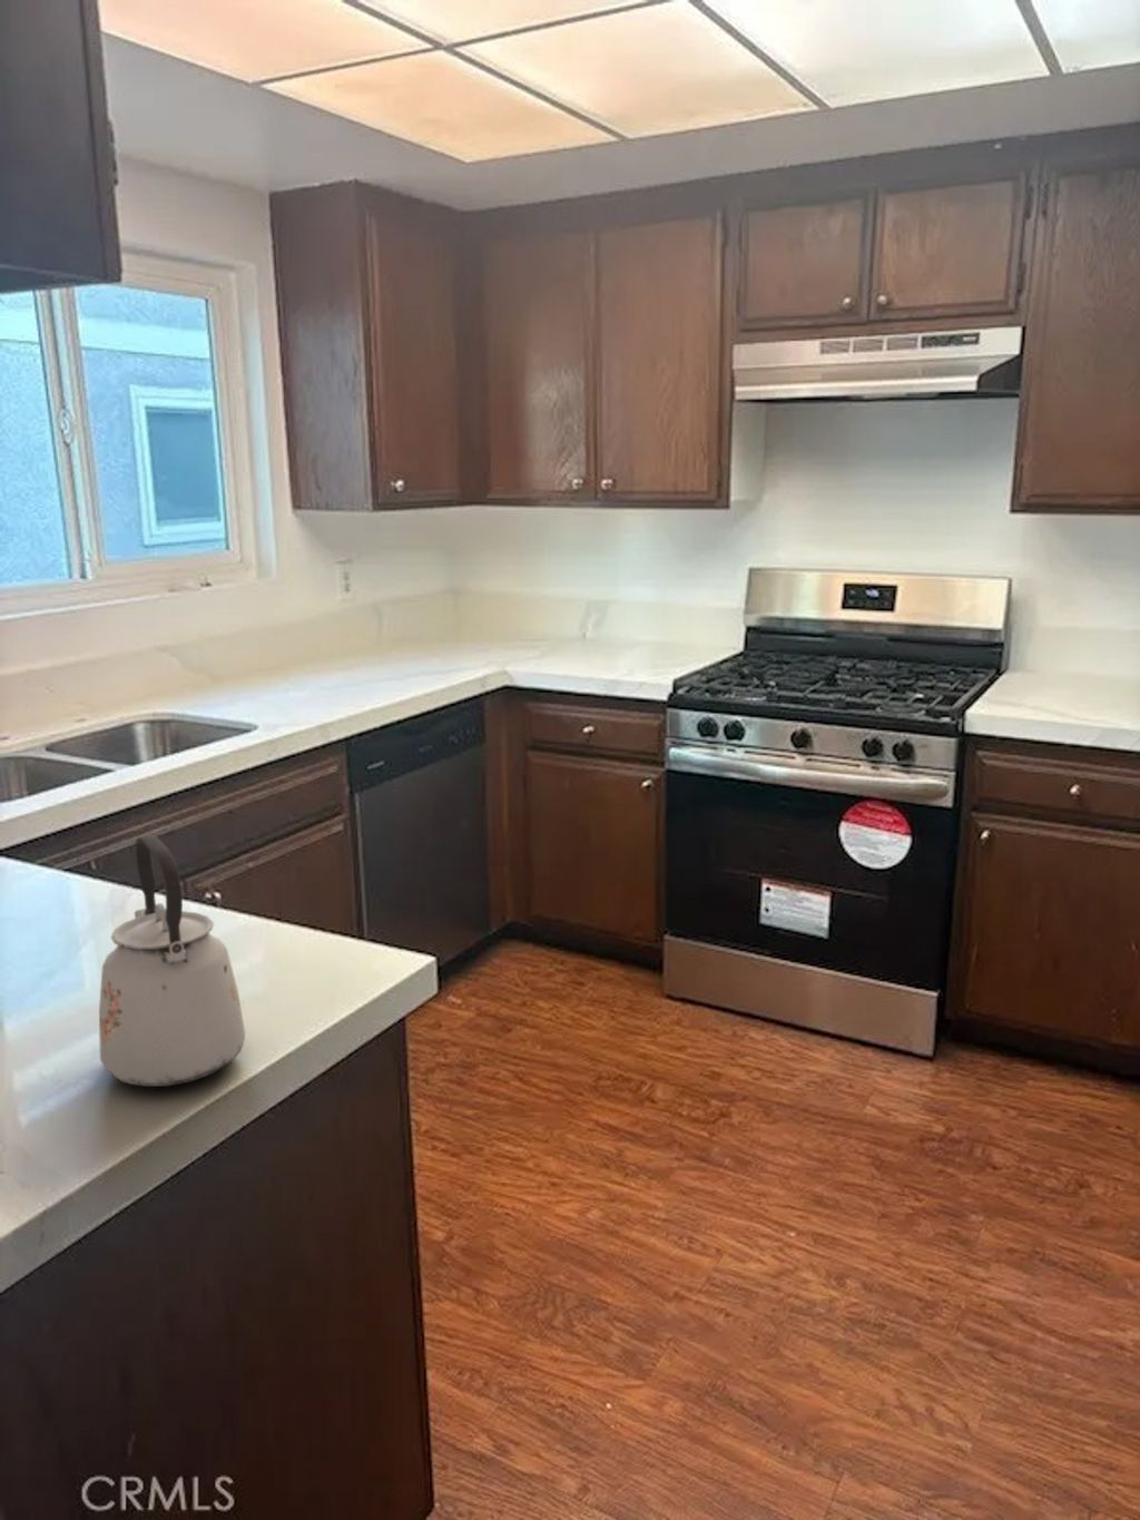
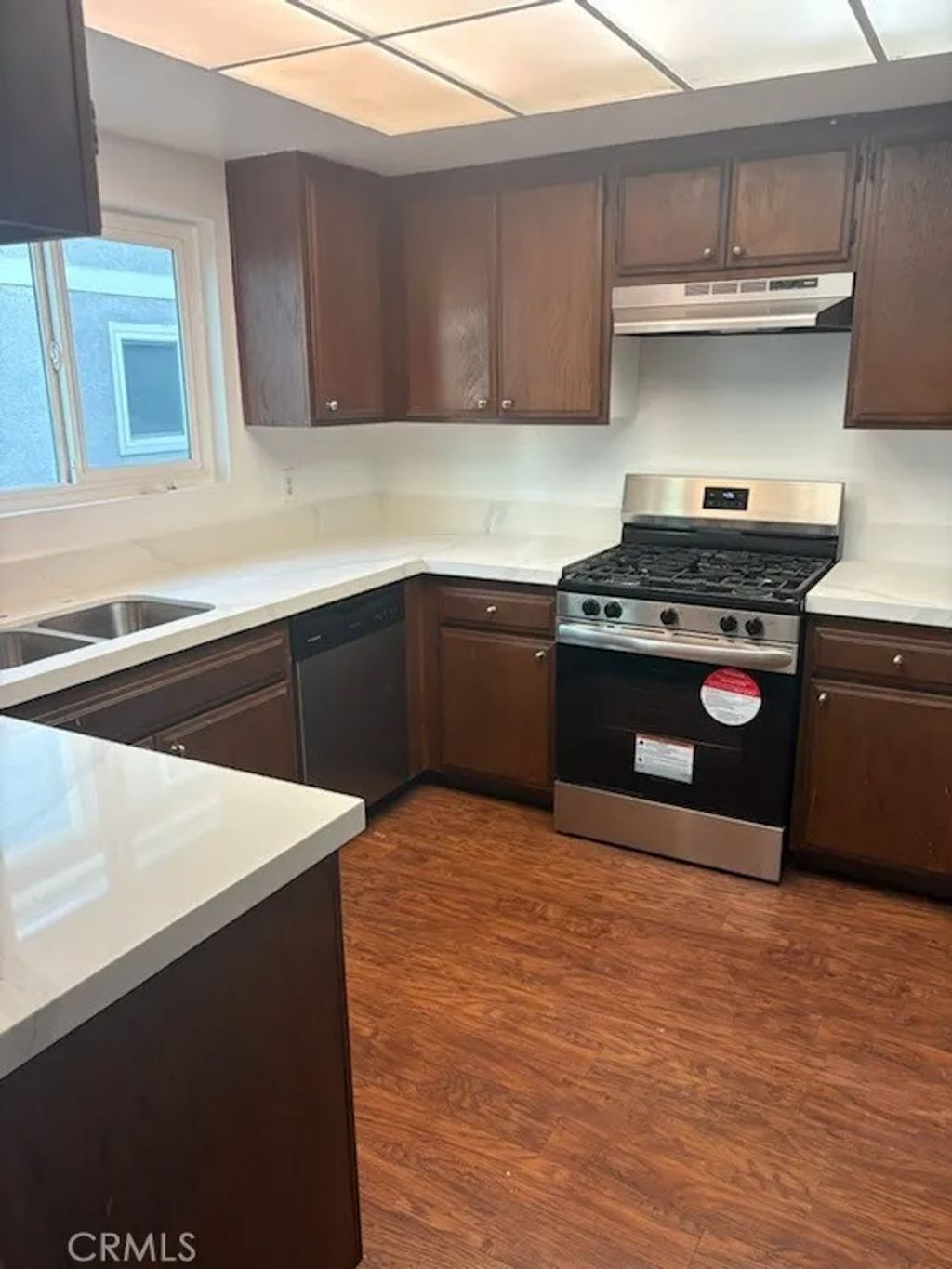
- kettle [98,834,245,1088]
